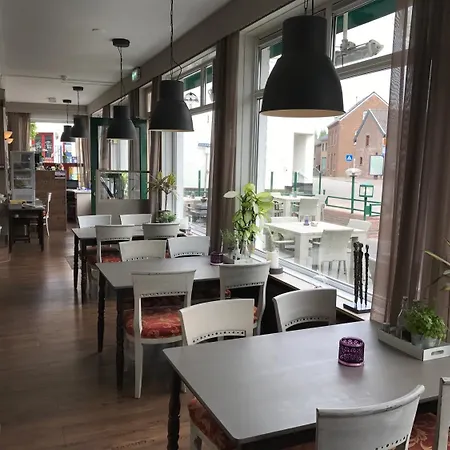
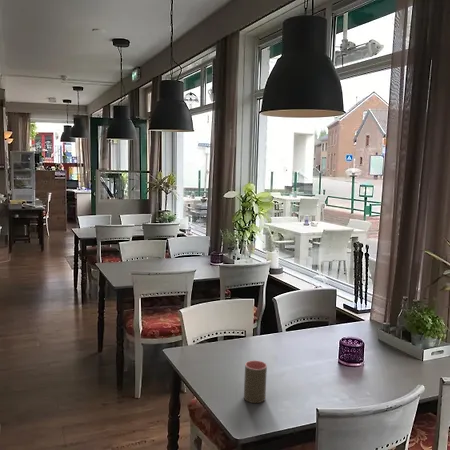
+ cup [243,359,268,404]
